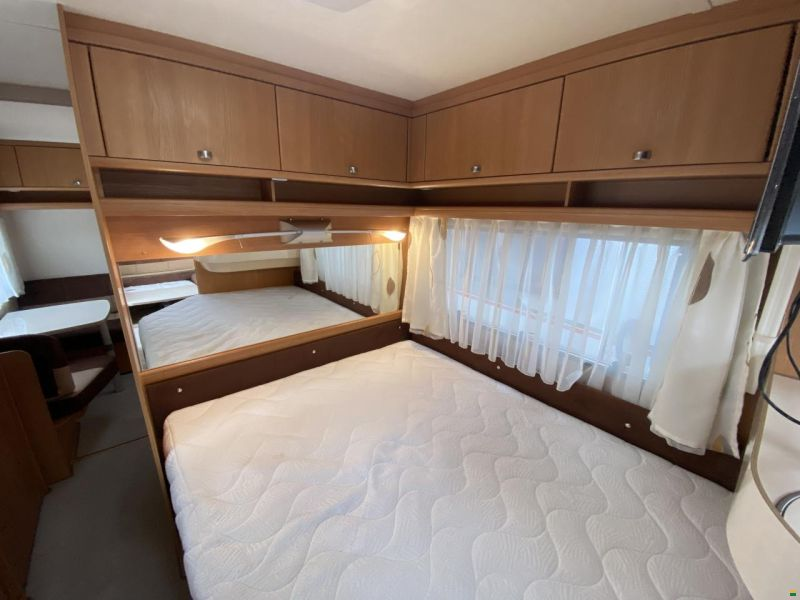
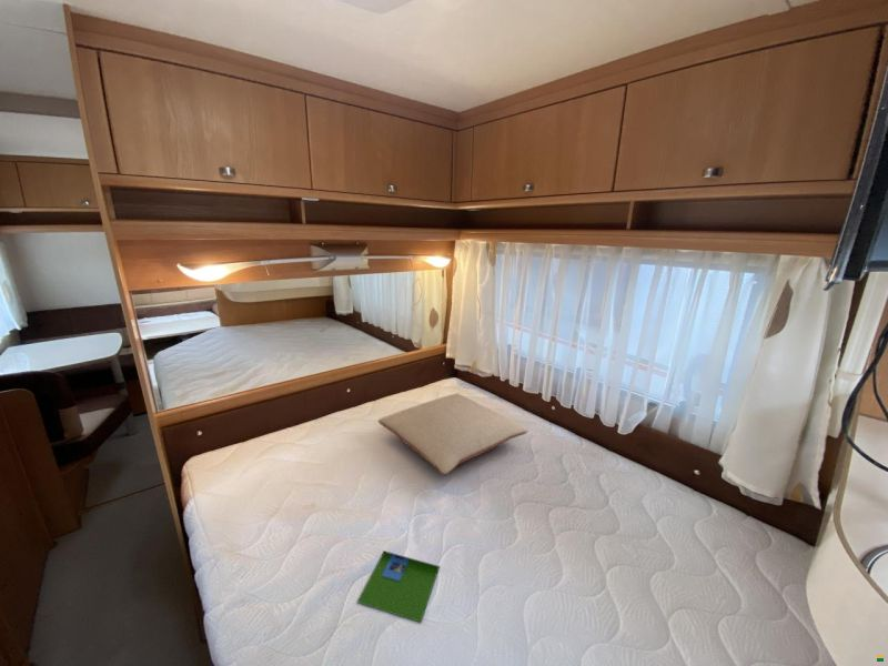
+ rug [356,549,441,624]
+ pillow [377,392,529,476]
